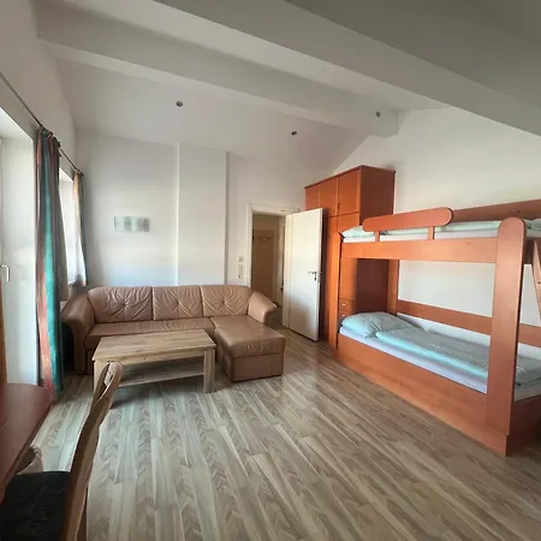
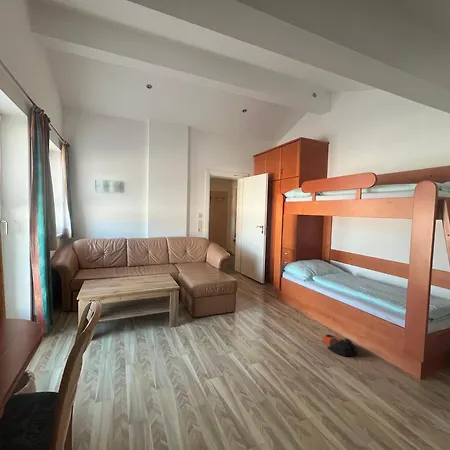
+ bag [322,334,358,357]
